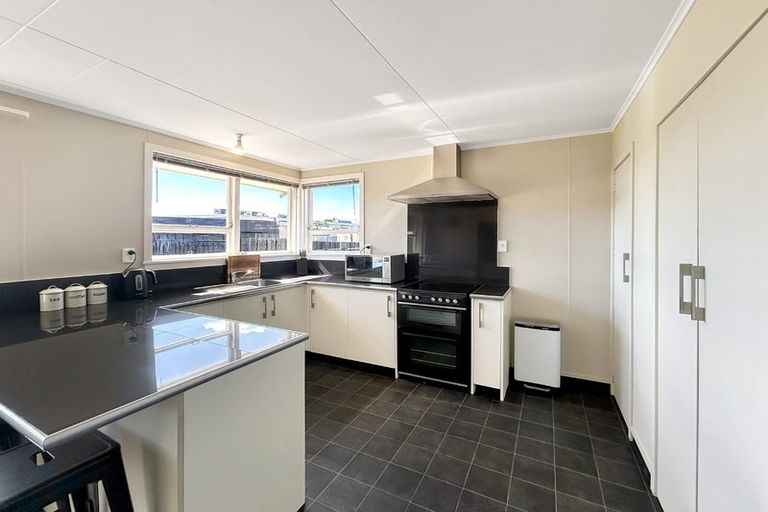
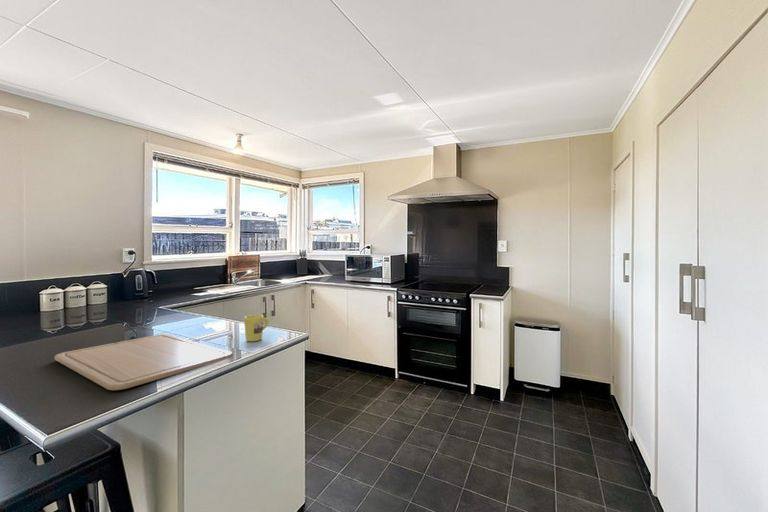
+ chopping board [53,333,234,391]
+ mug [243,314,269,342]
